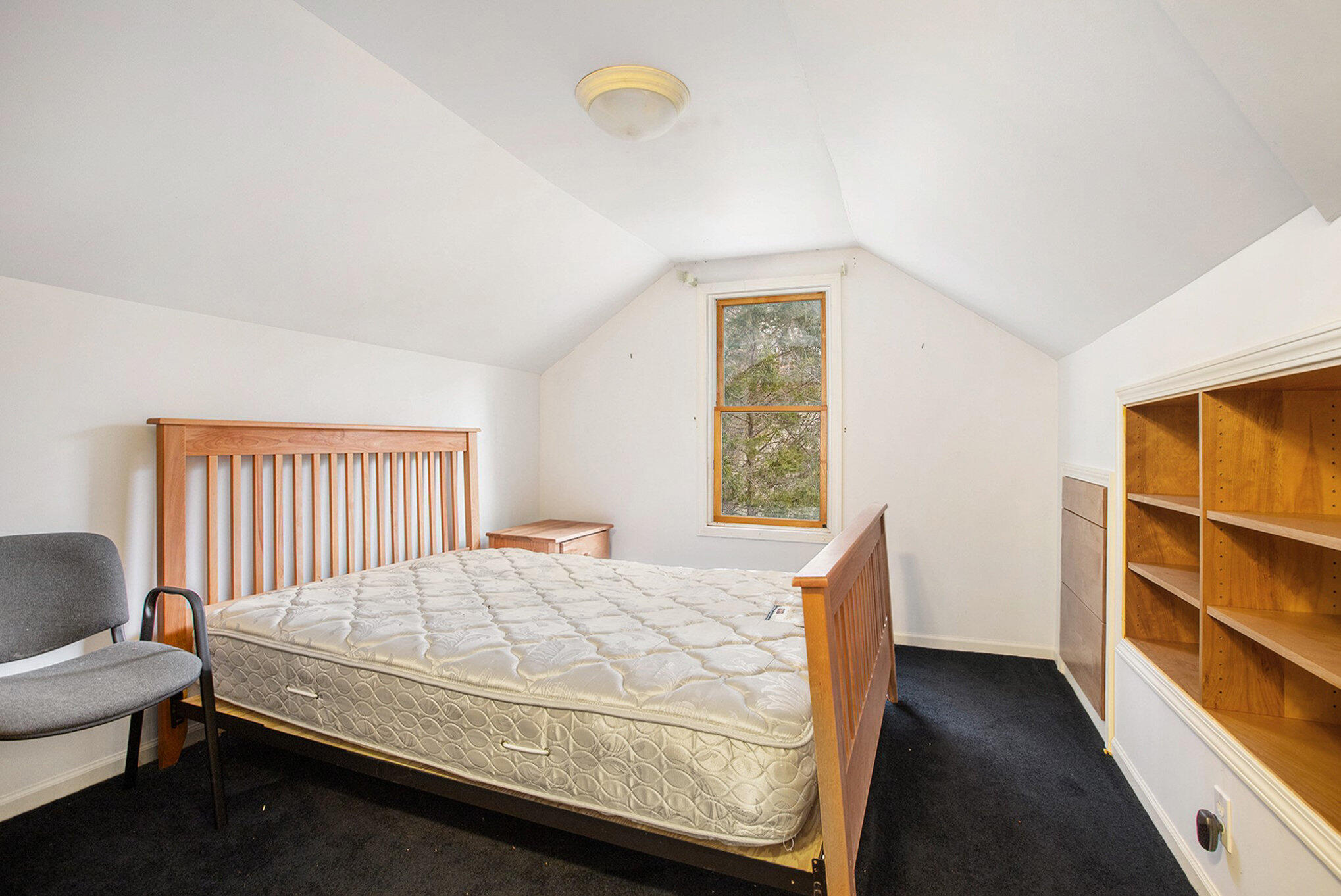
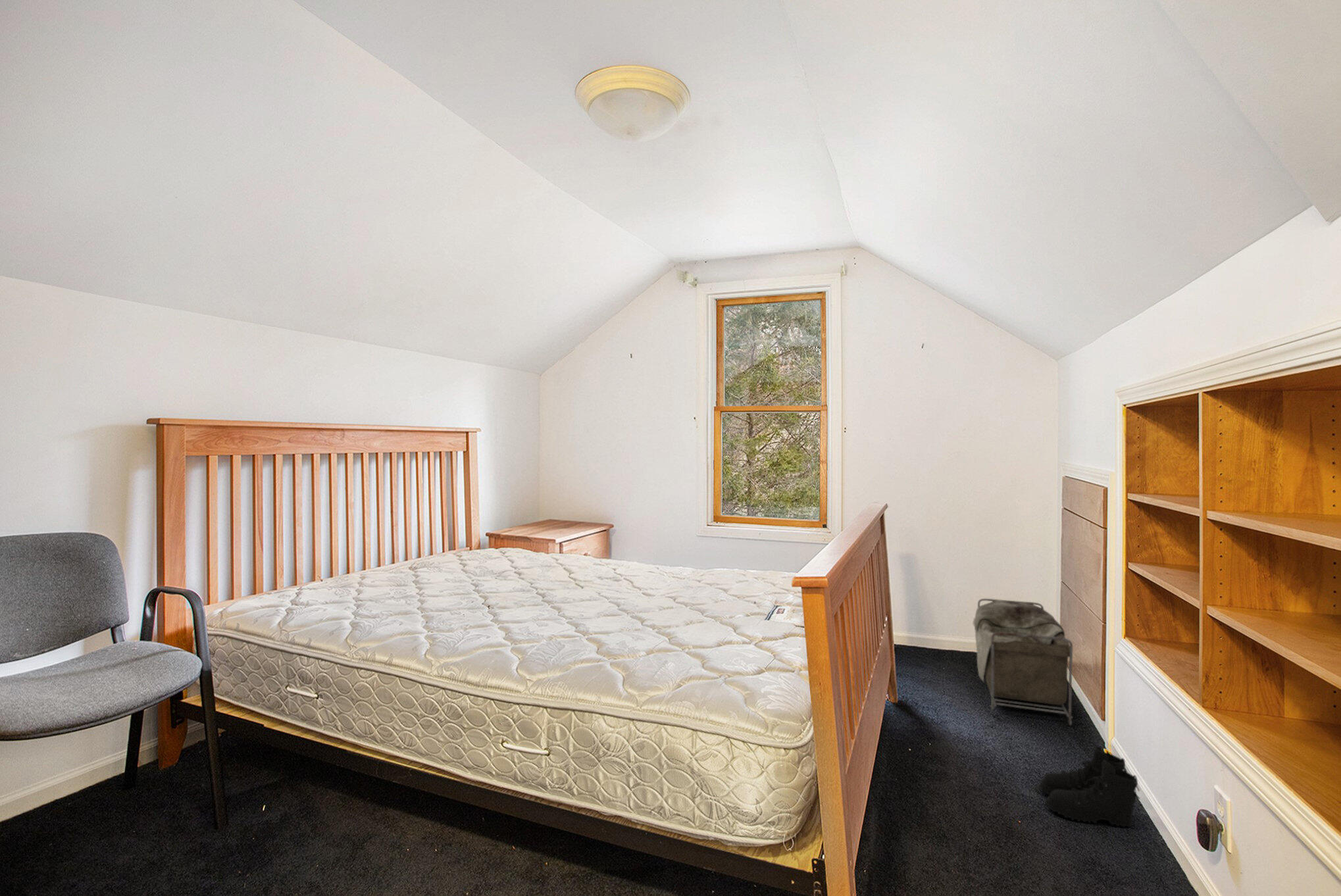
+ laundry basket [973,598,1073,727]
+ boots [1038,745,1140,828]
